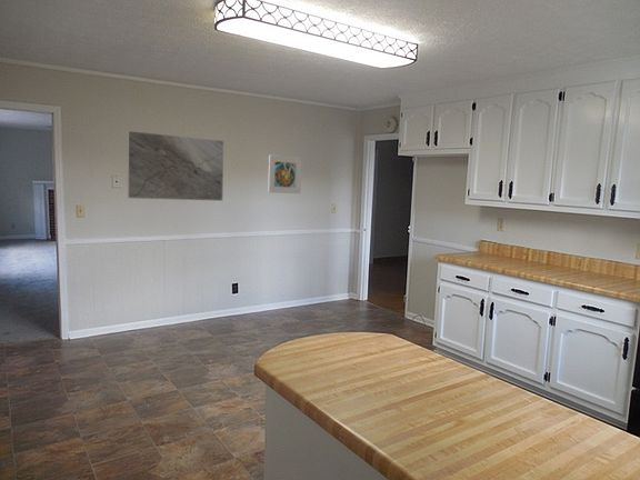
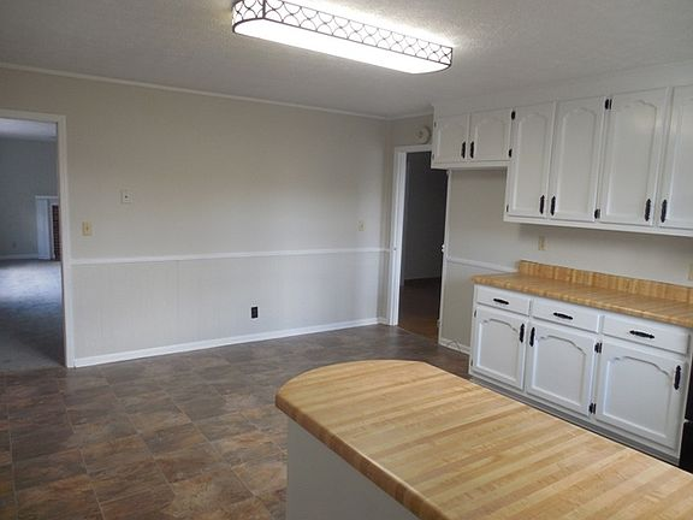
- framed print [127,130,224,202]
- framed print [267,153,303,194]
